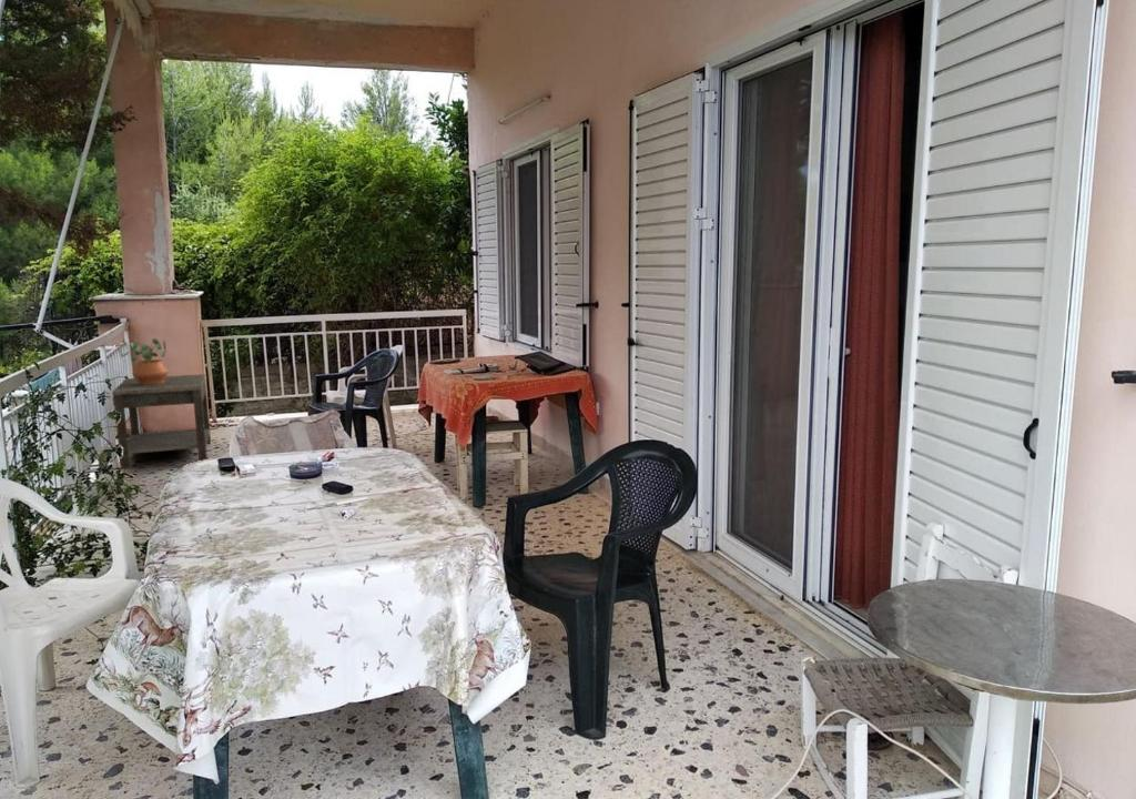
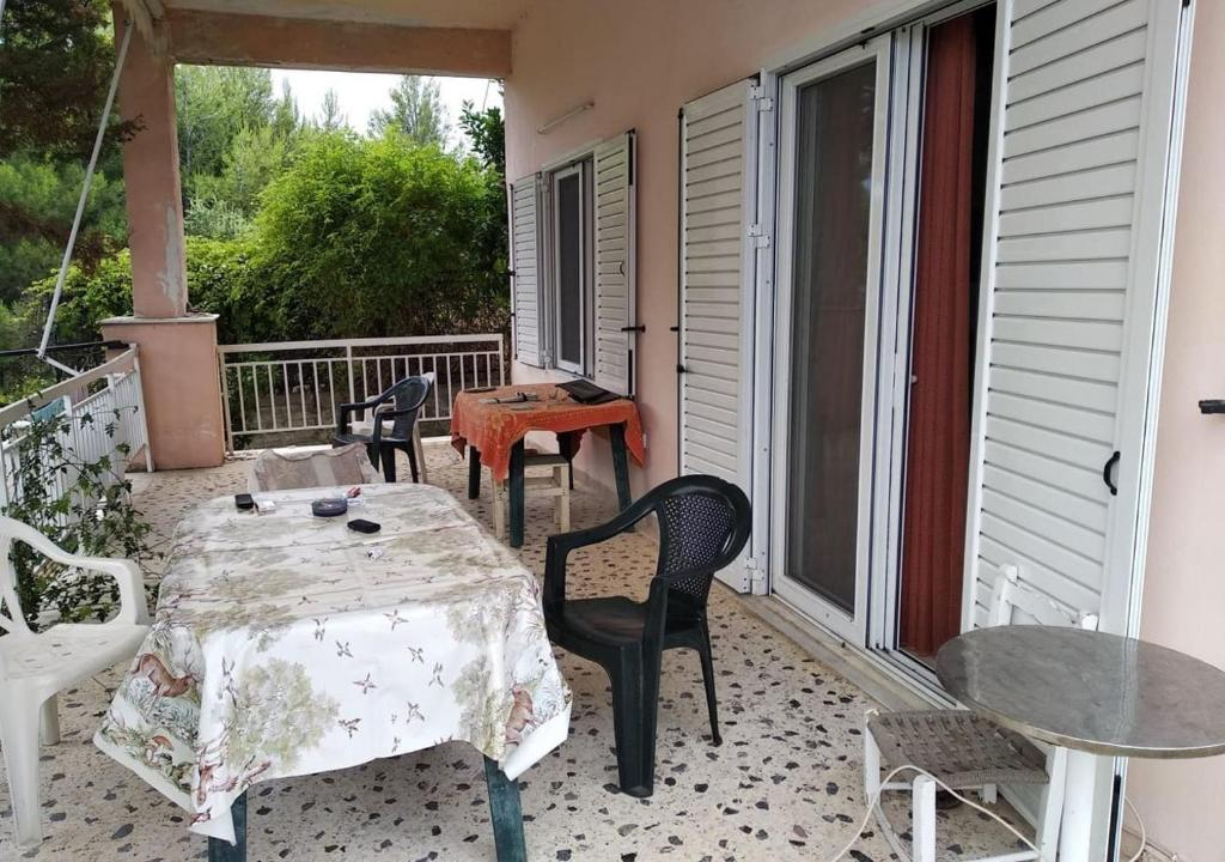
- potted plant [120,337,170,385]
- side table [111,373,212,471]
